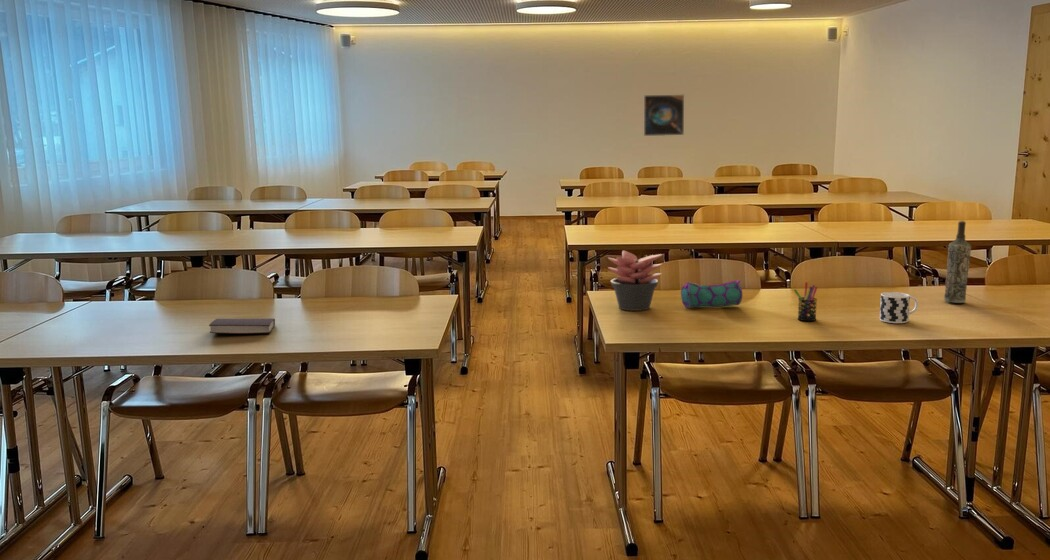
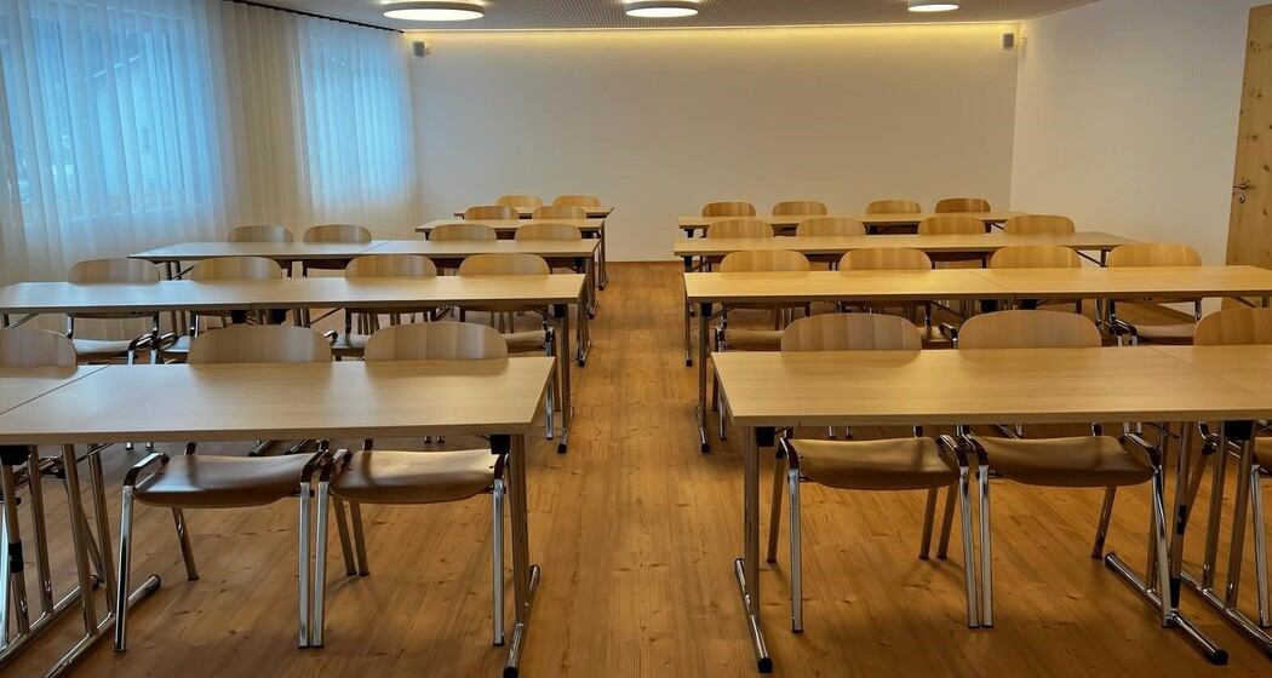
- succulent plant [607,250,664,312]
- pen holder [793,281,818,322]
- cup [879,291,919,324]
- pencil case [680,279,743,309]
- bottle [943,220,972,304]
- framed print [643,94,685,137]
- book [208,317,276,335]
